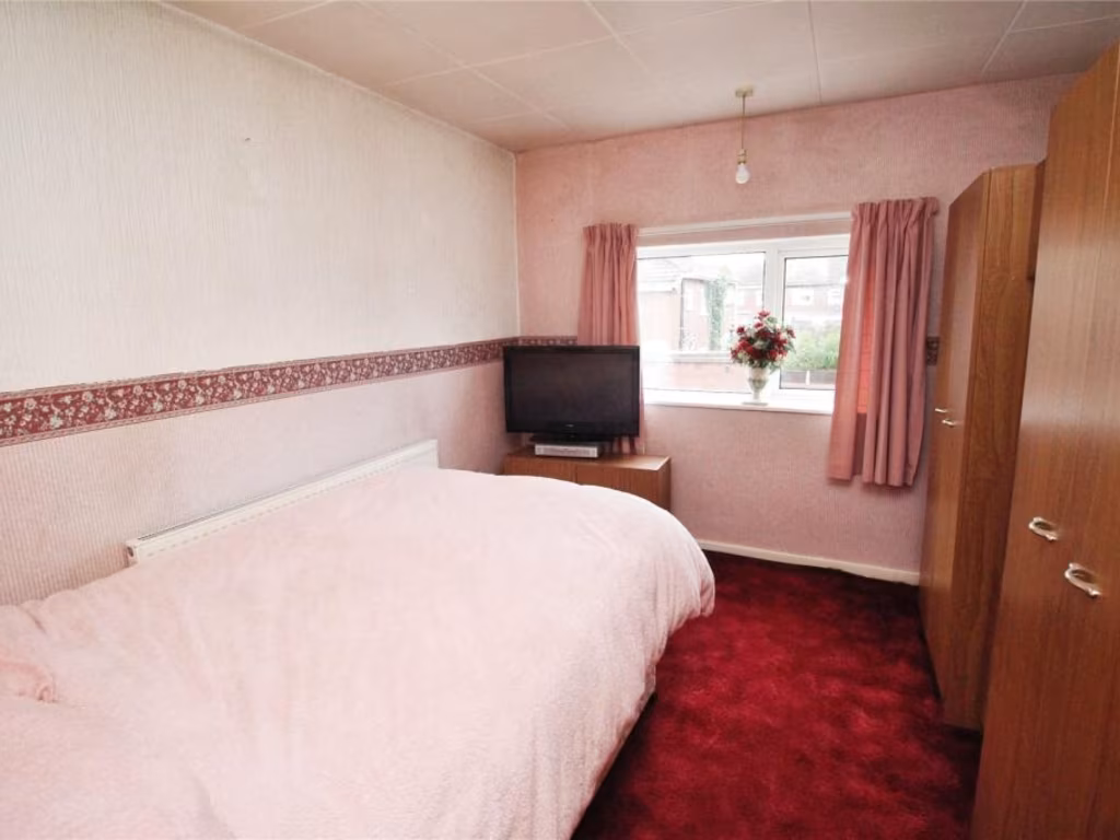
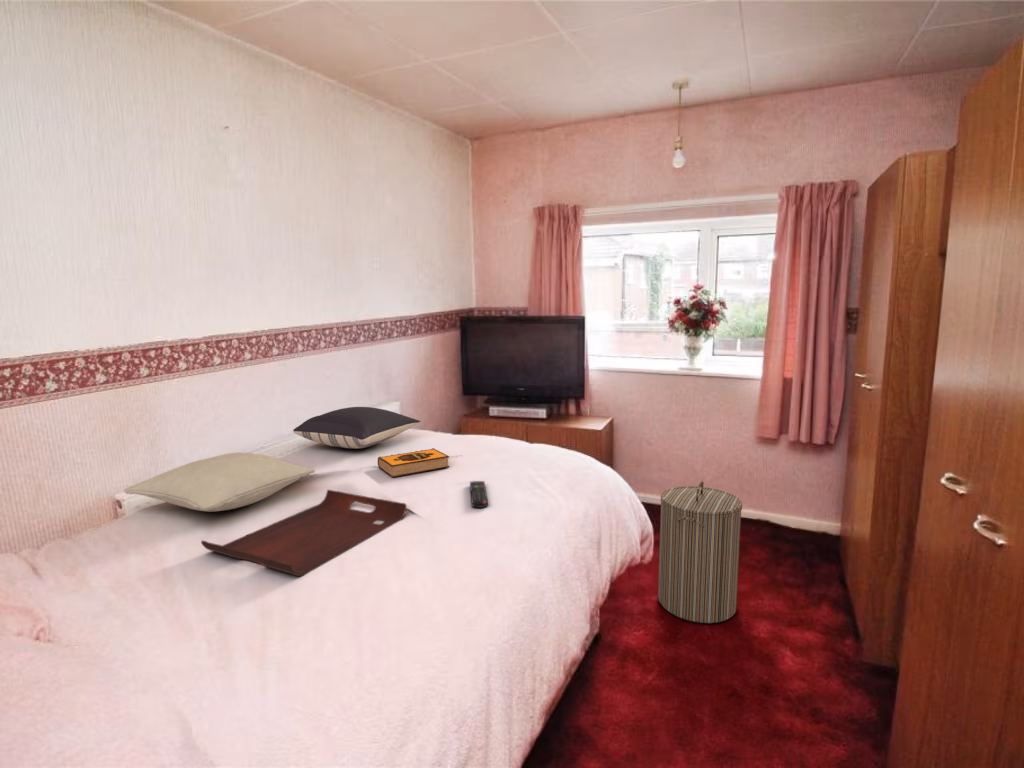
+ pillow [123,452,316,512]
+ serving tray [200,489,408,577]
+ remote control [469,480,489,509]
+ pillow [292,406,422,449]
+ hardback book [377,447,450,478]
+ laundry hamper [657,480,743,624]
